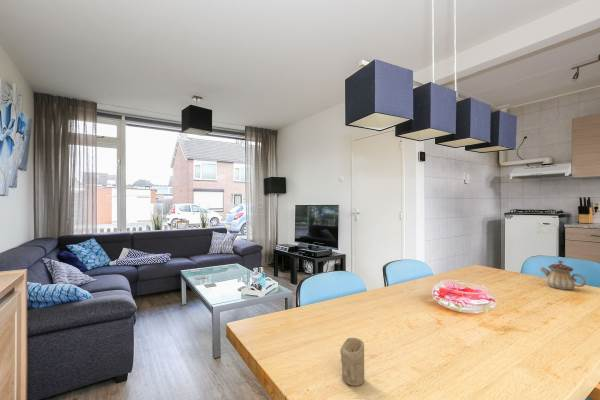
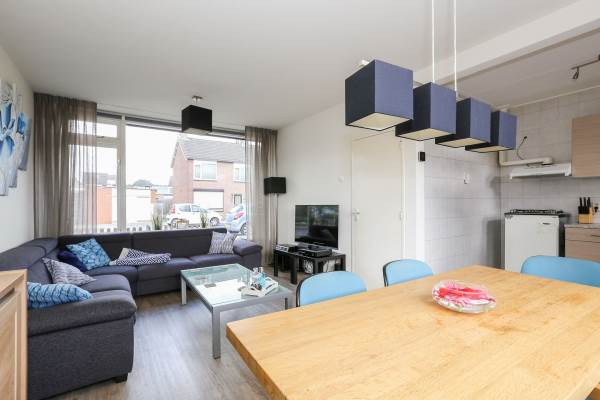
- candle [339,337,365,387]
- teapot [539,260,588,291]
